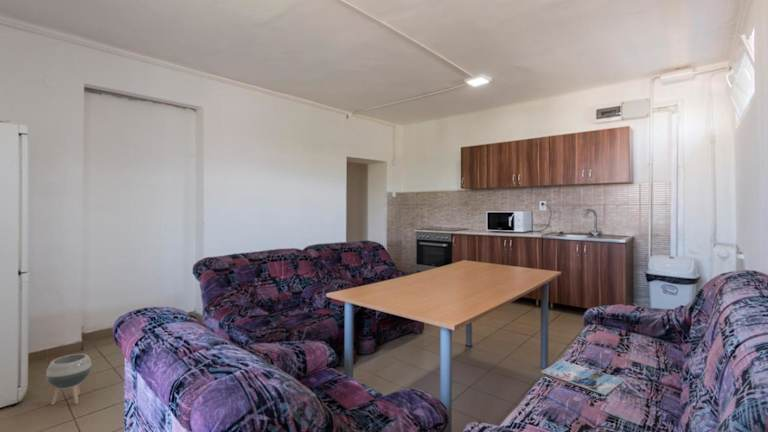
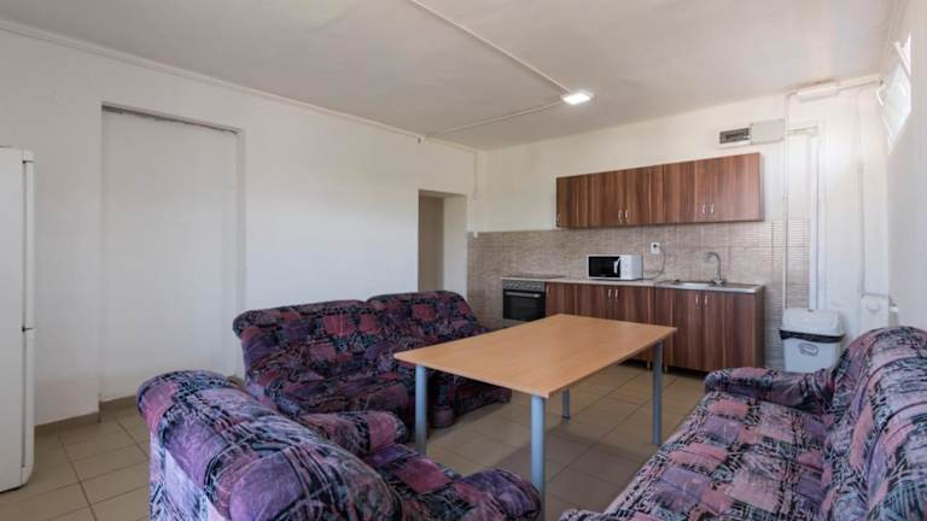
- magazine [540,359,625,396]
- planter [45,353,92,406]
